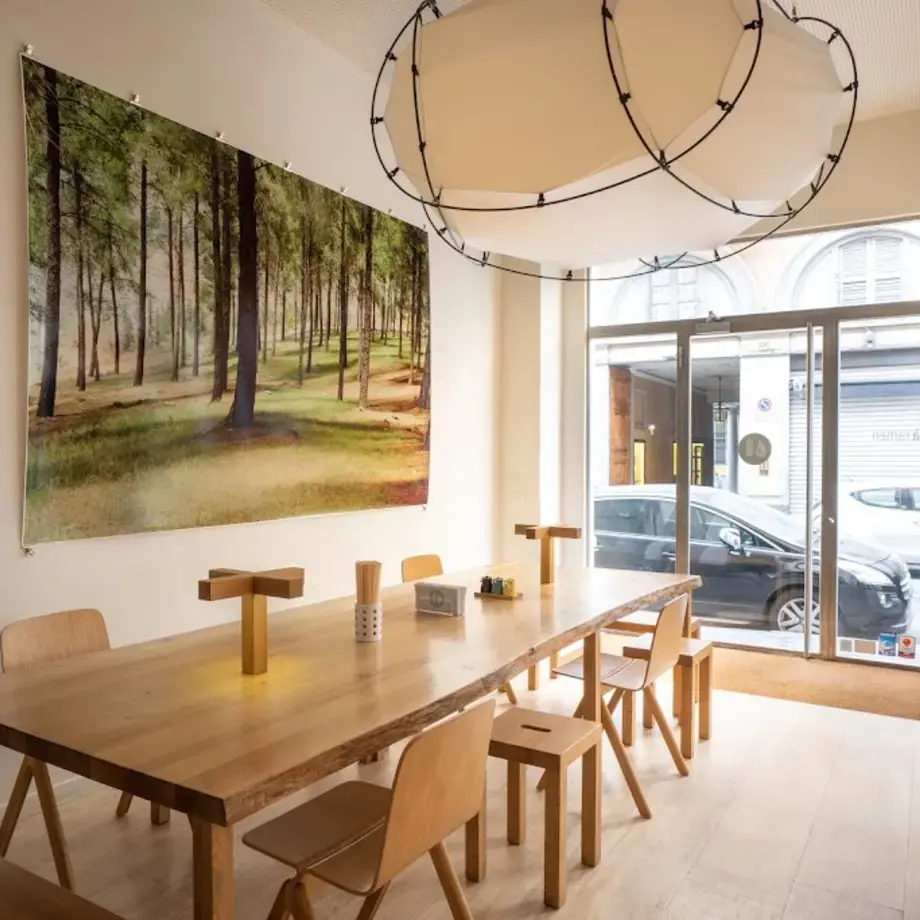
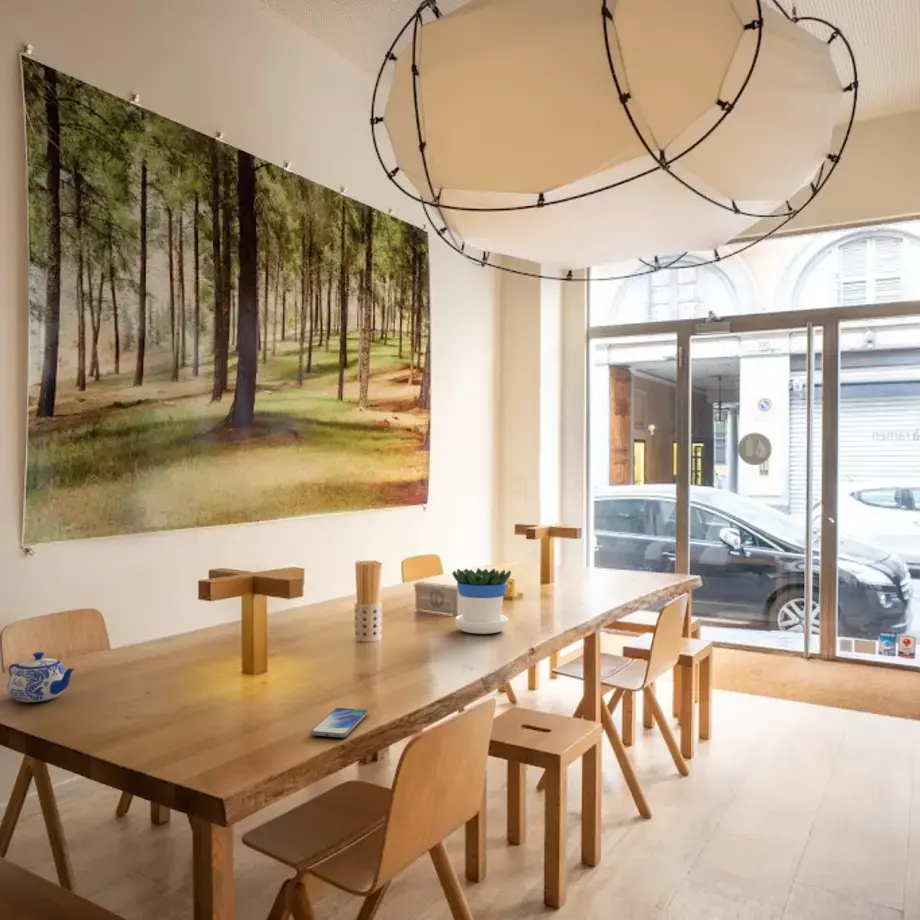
+ flowerpot [451,567,512,635]
+ smartphone [310,707,369,738]
+ teapot [6,651,76,703]
